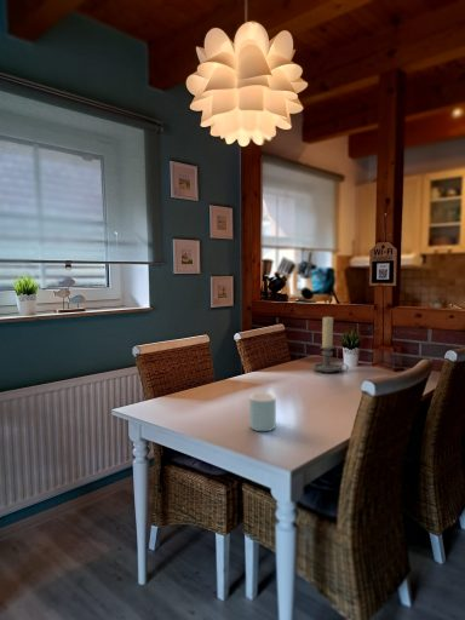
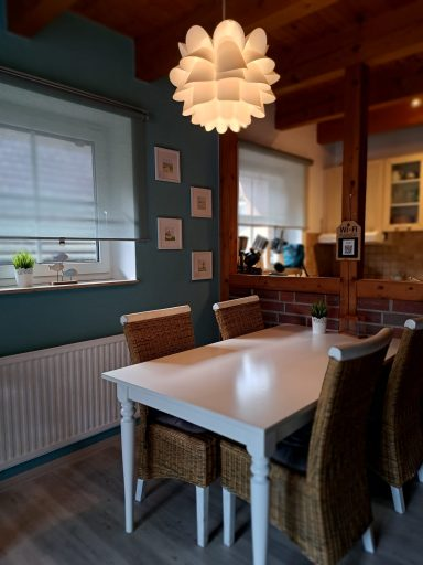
- mug [248,392,277,432]
- candle holder [311,316,350,374]
